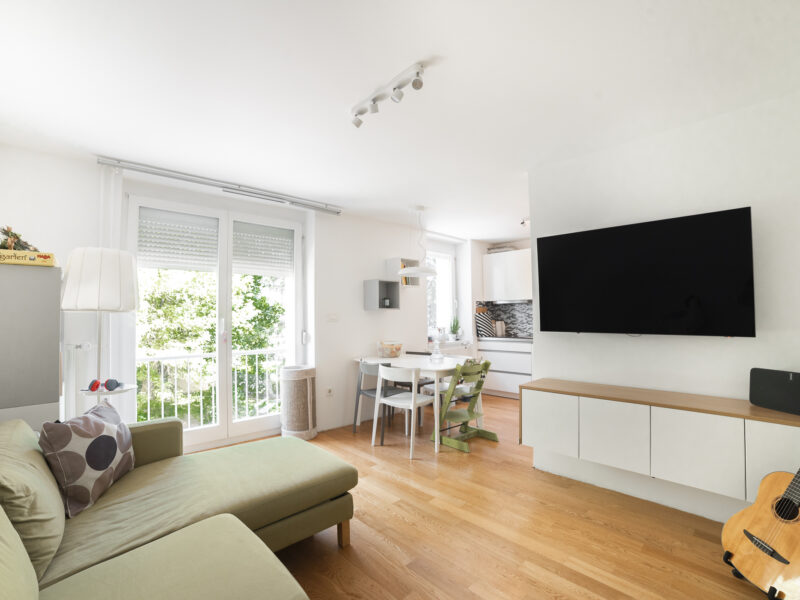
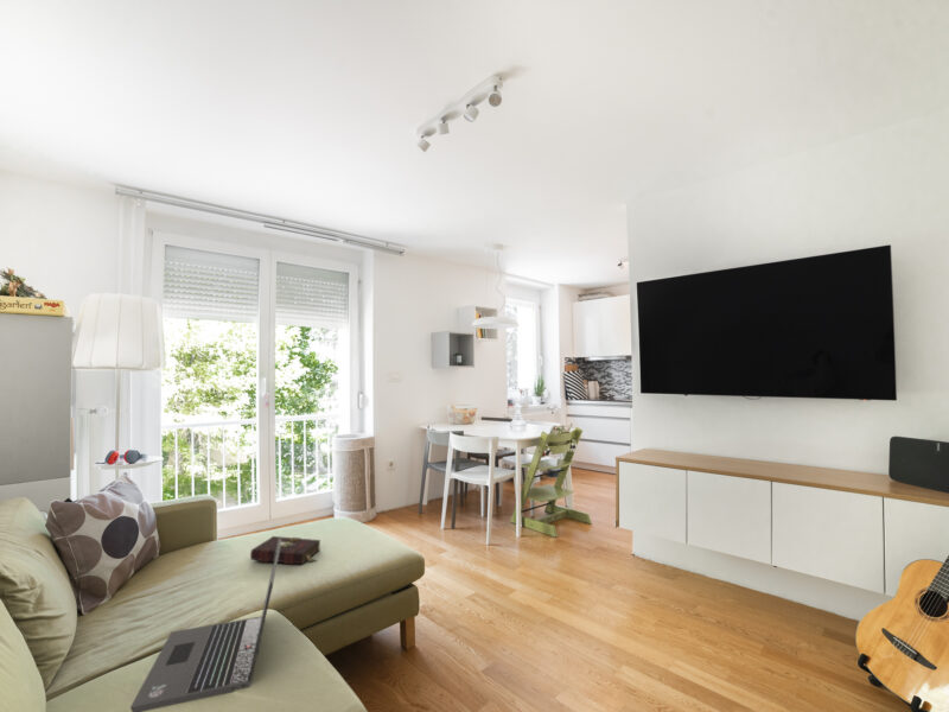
+ book [249,535,321,566]
+ laptop [129,538,281,712]
